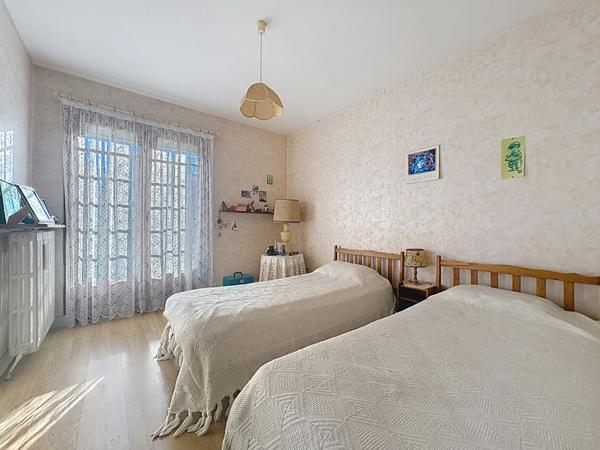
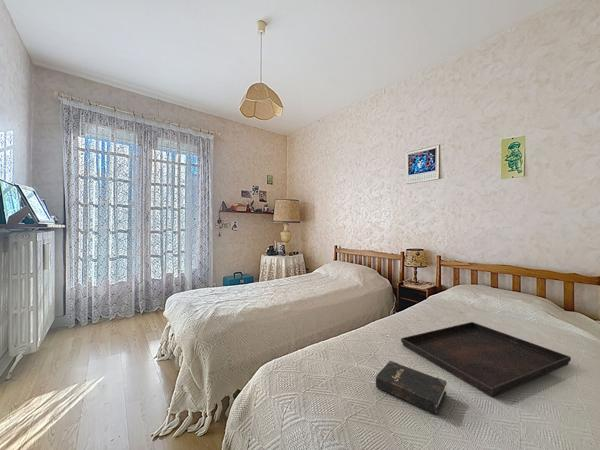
+ serving tray [400,321,572,398]
+ hardback book [375,360,447,416]
